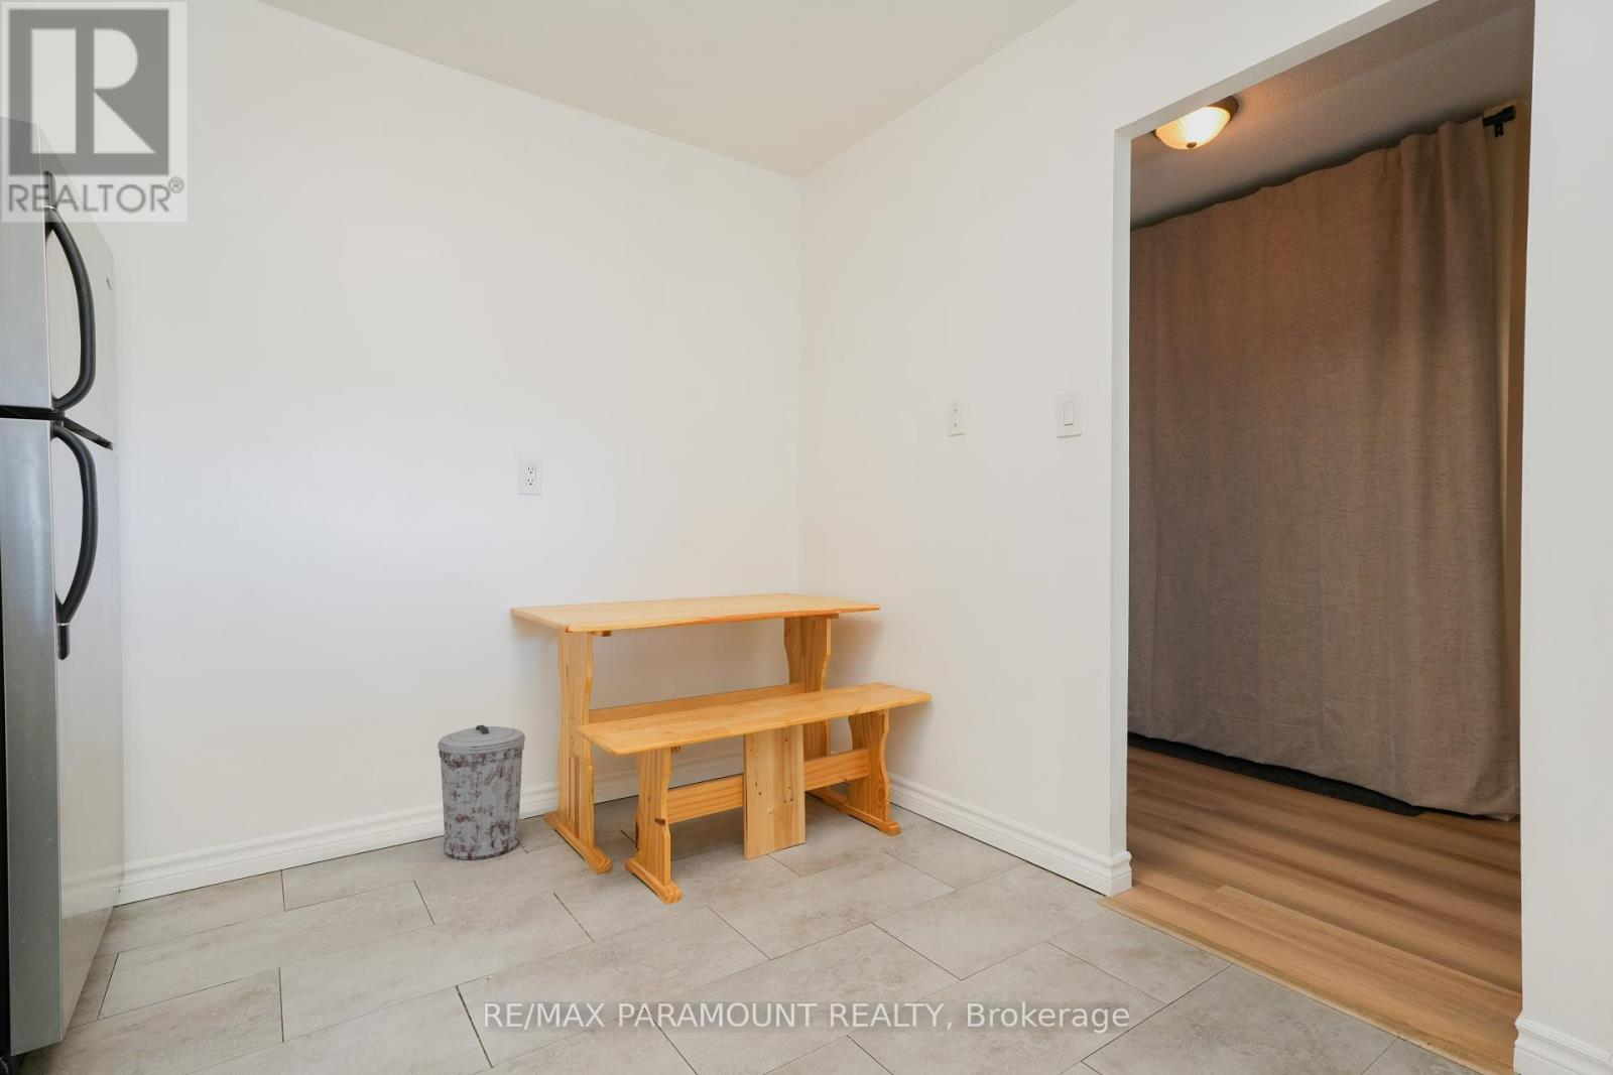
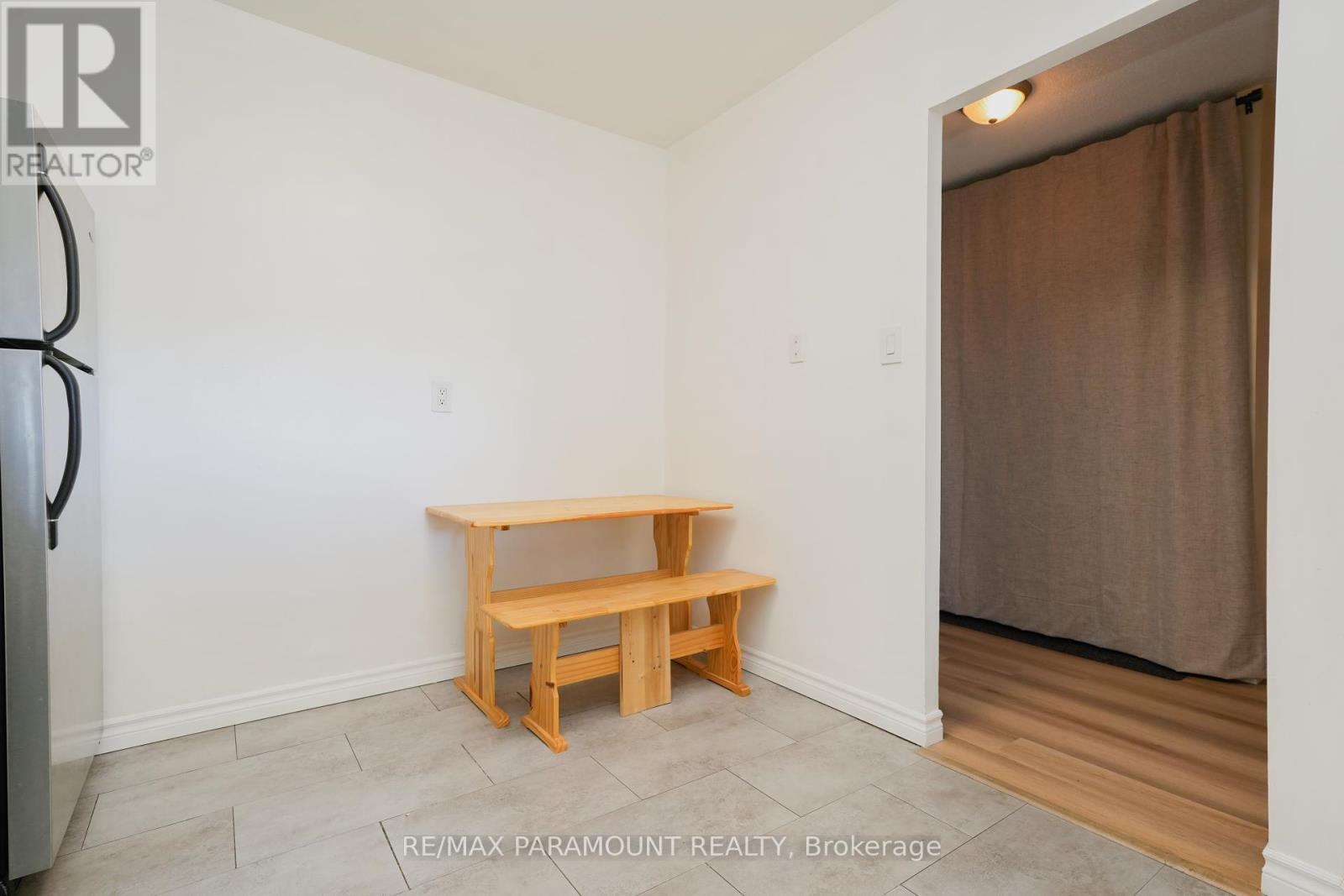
- trash can [437,725,526,860]
